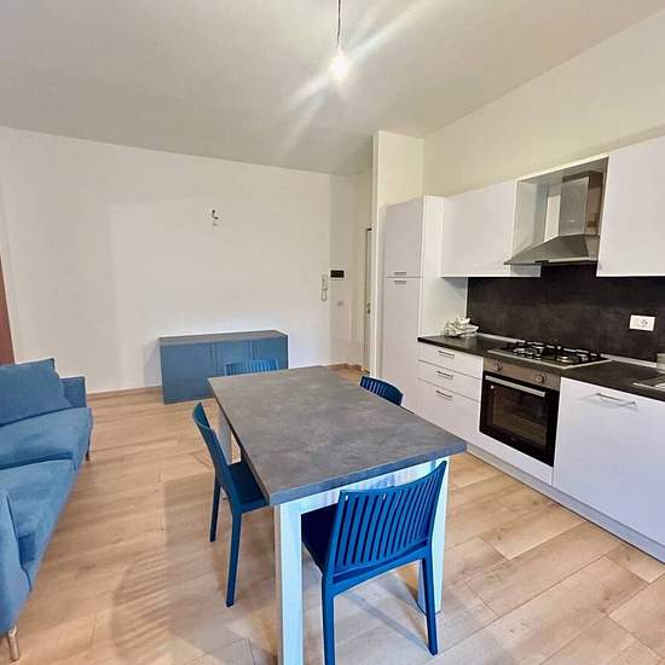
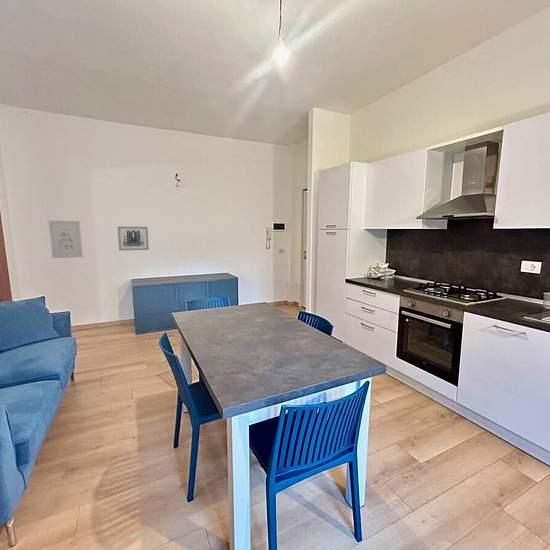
+ wall art [47,220,84,259]
+ wall art [117,226,150,251]
